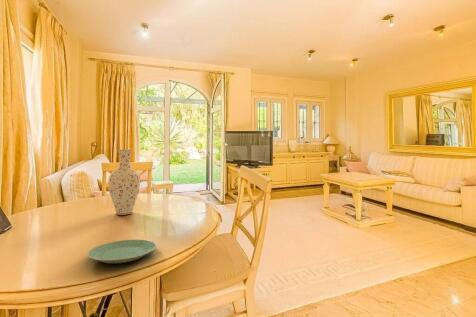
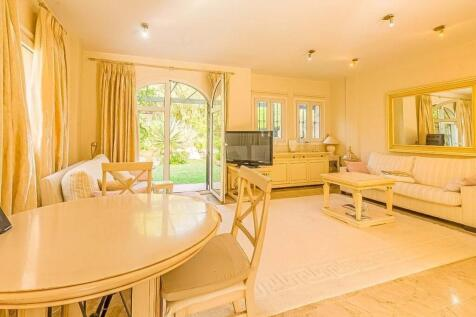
- plate [87,239,157,264]
- vase [107,149,141,216]
